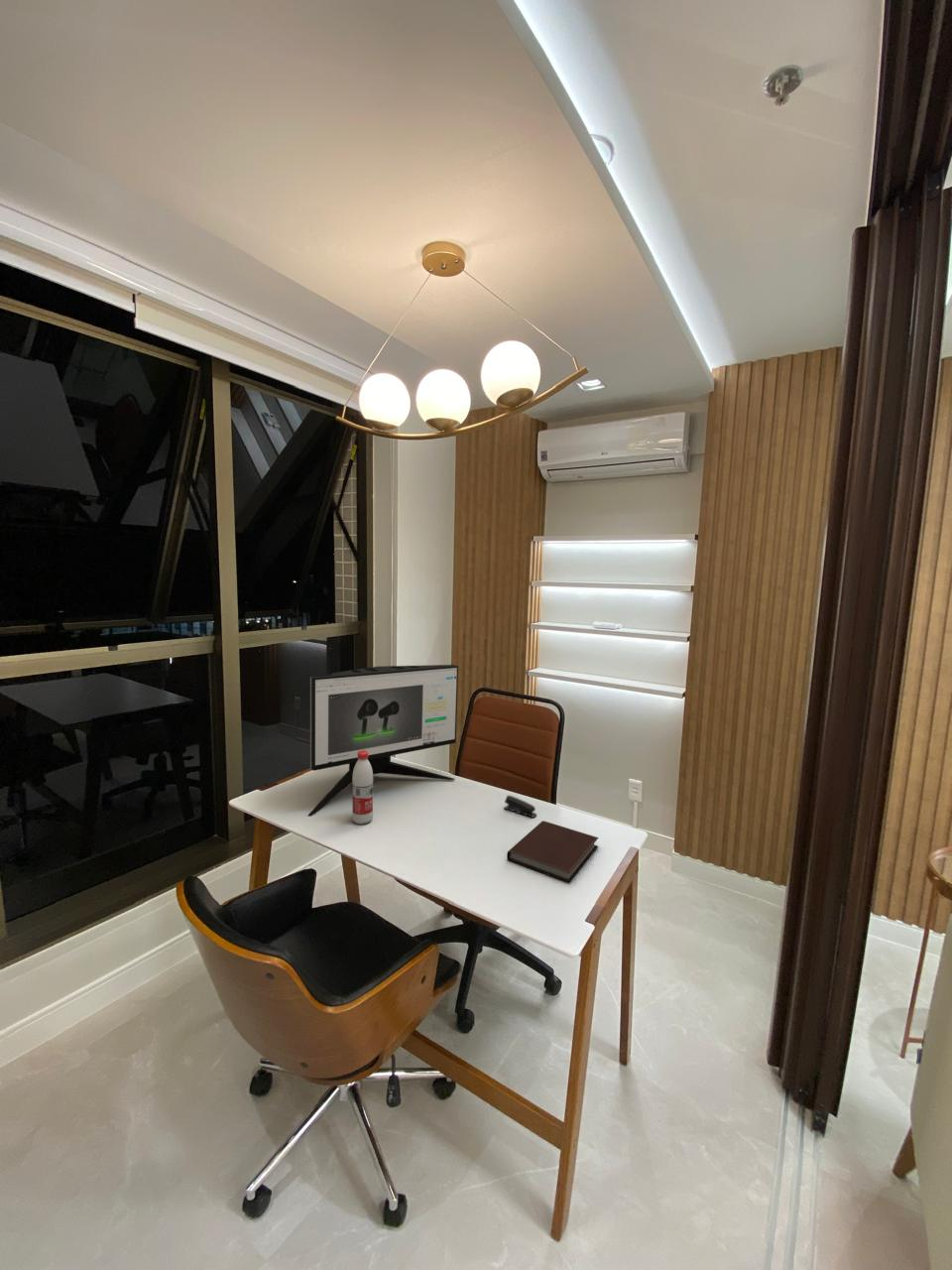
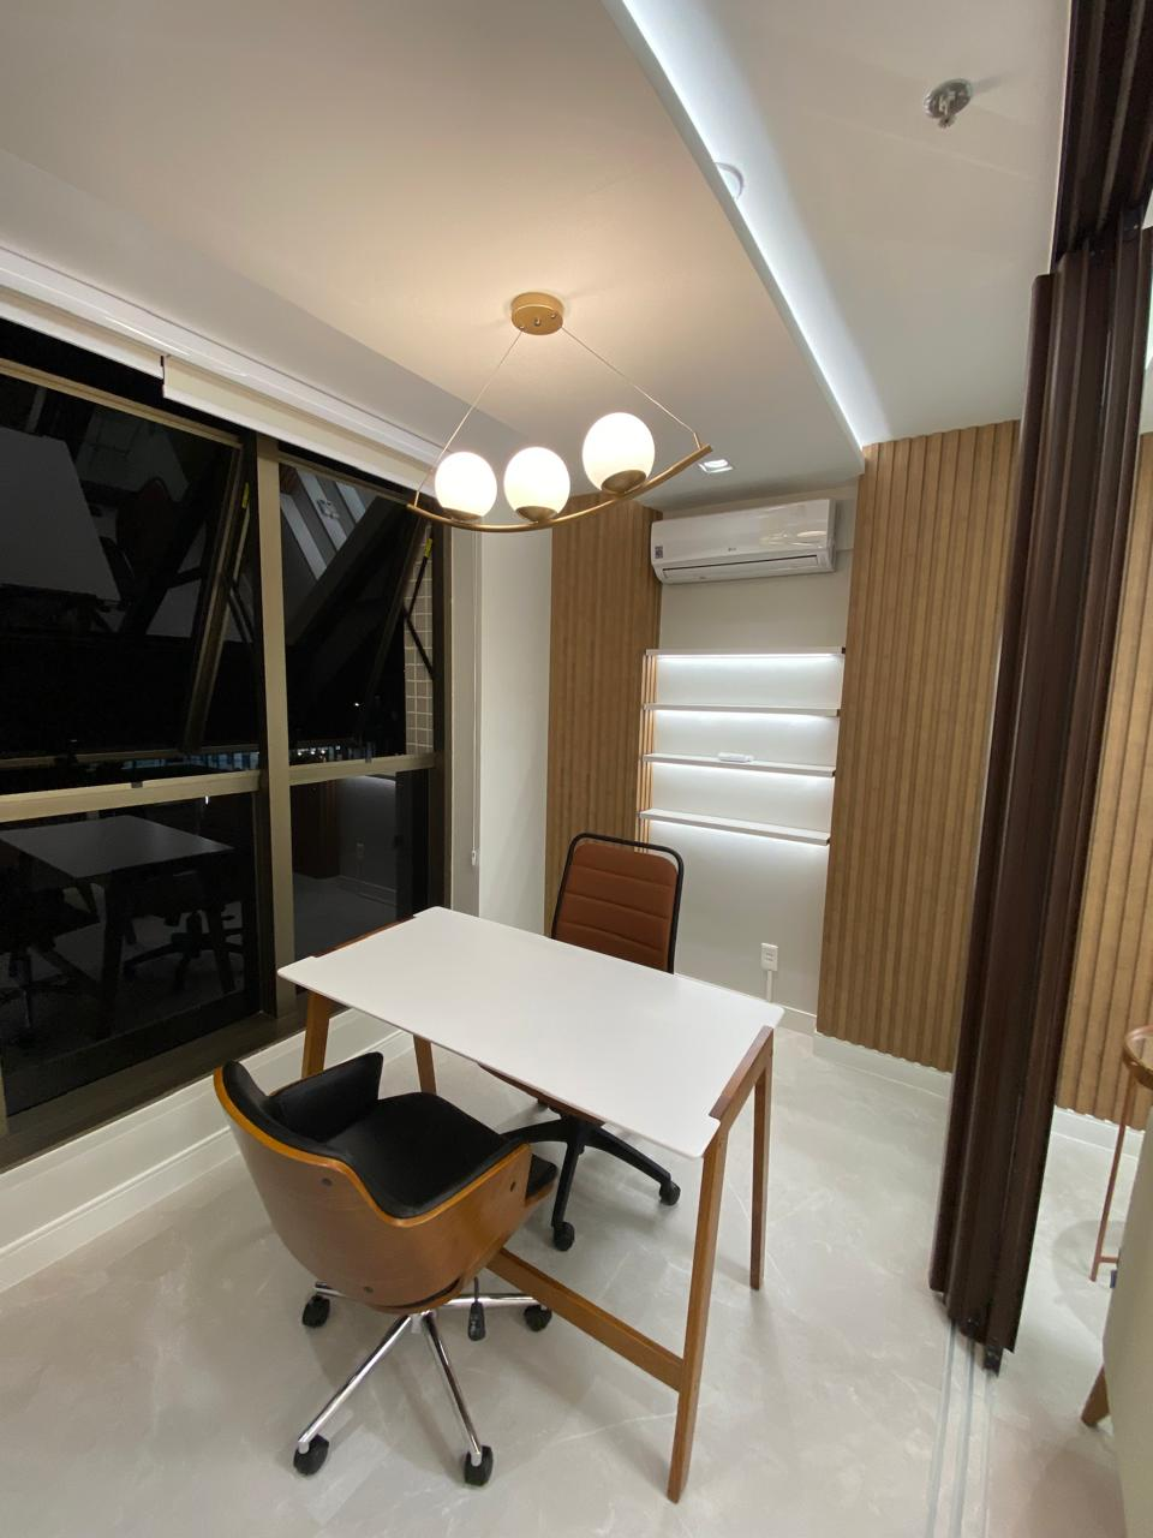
- computer monitor [307,664,459,817]
- water bottle [351,750,374,826]
- notebook [506,820,600,884]
- stapler [503,795,537,818]
